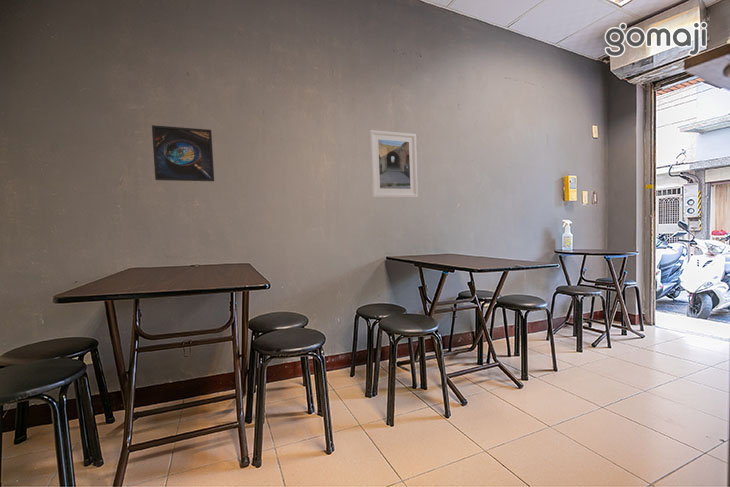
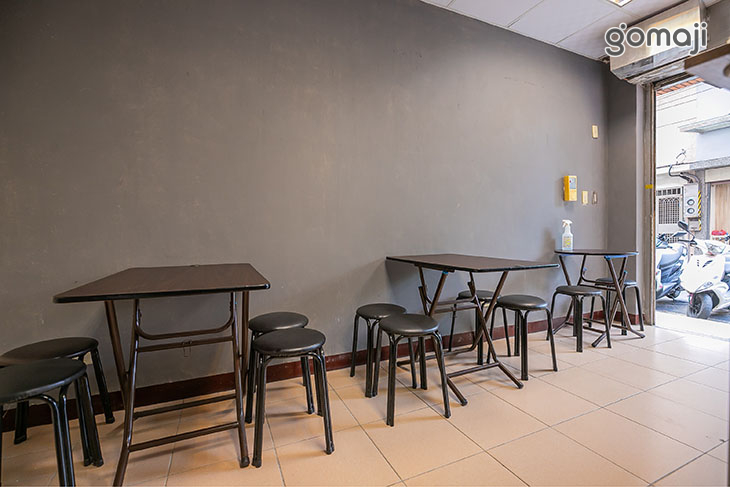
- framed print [151,124,215,182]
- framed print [369,129,419,198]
